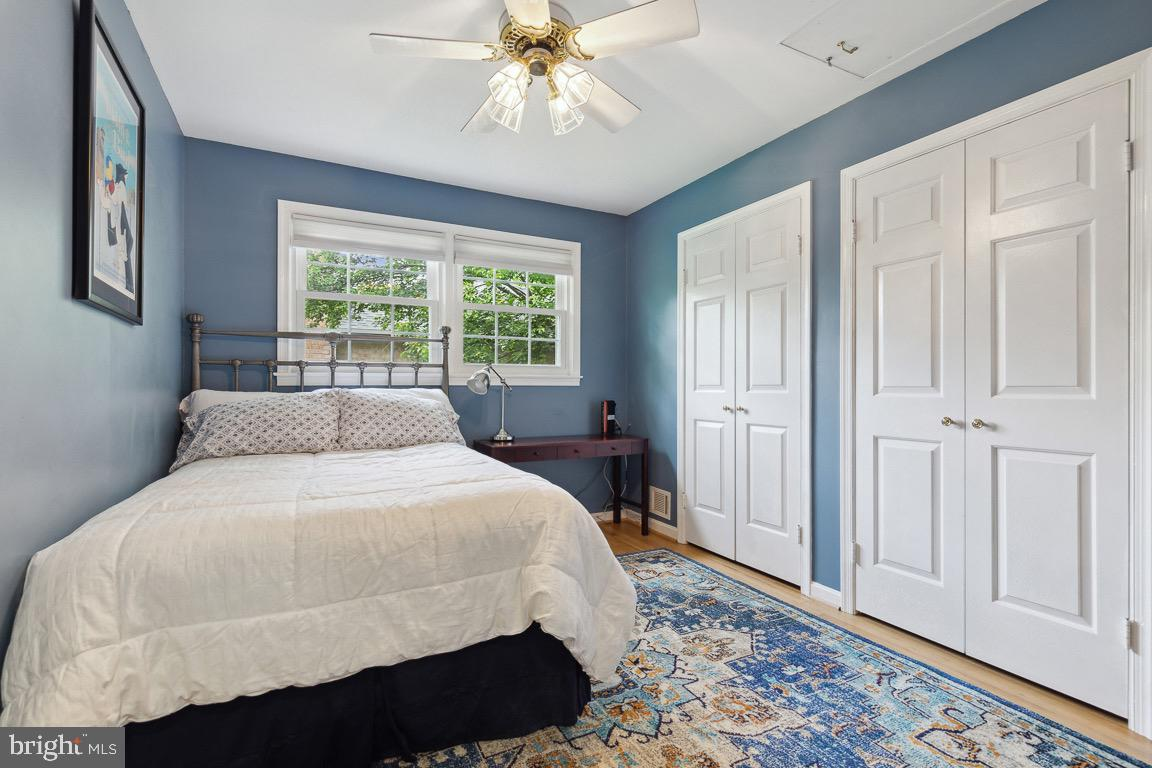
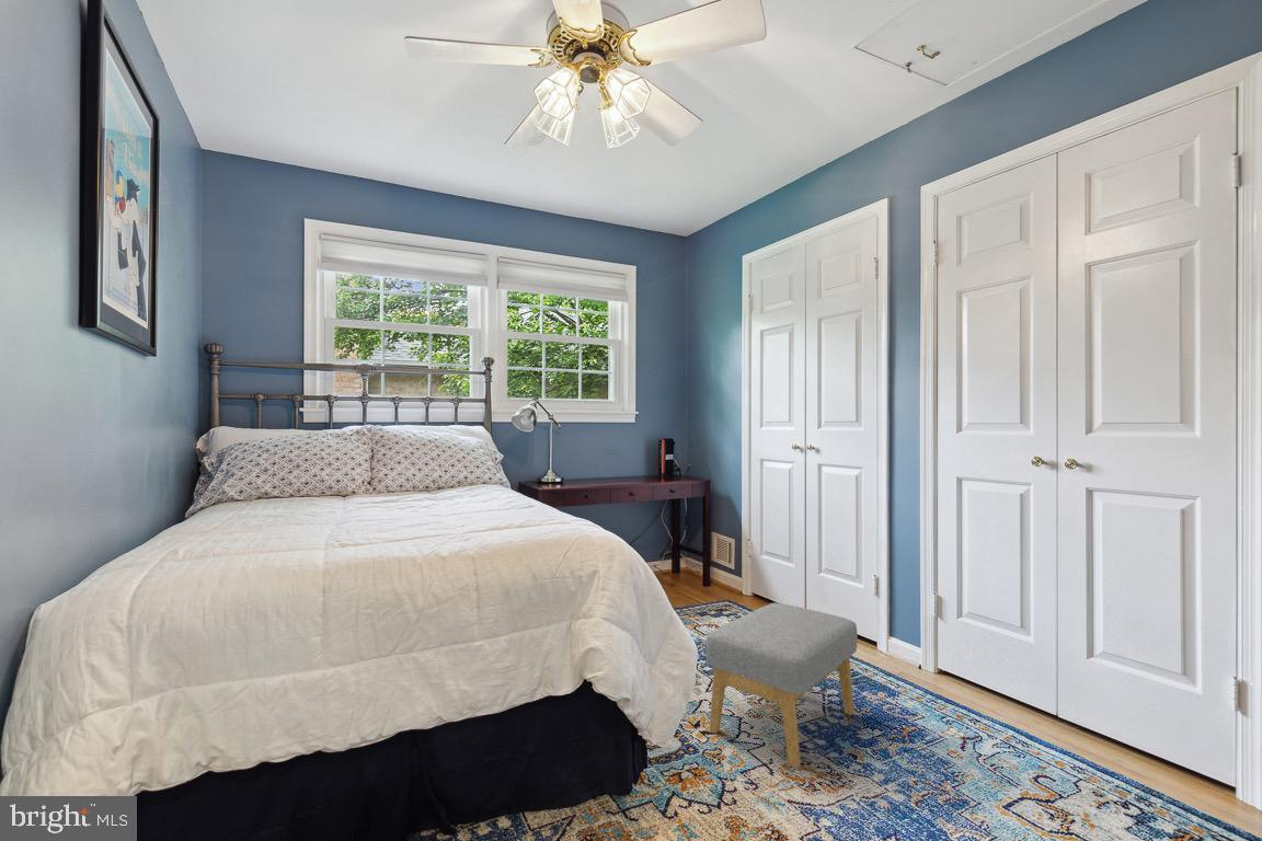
+ footstool [705,602,858,769]
